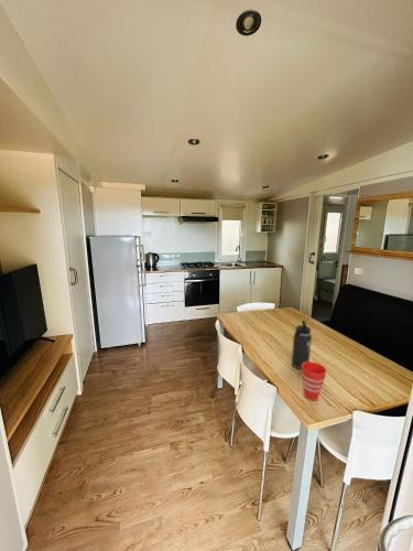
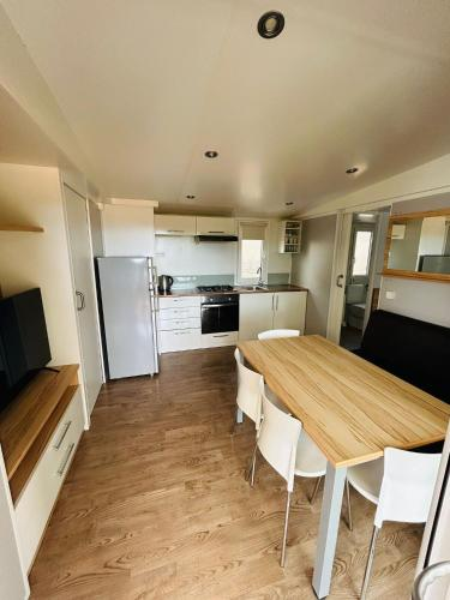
- thermos bottle [291,320,313,370]
- cup [301,360,327,401]
